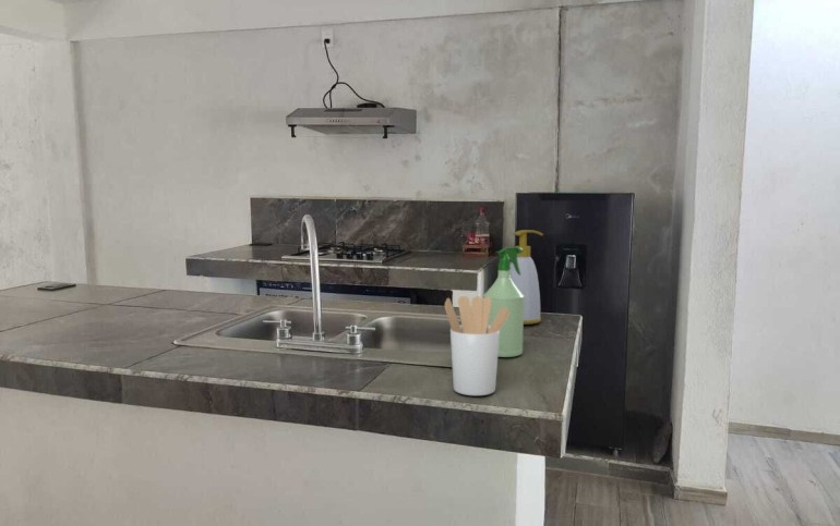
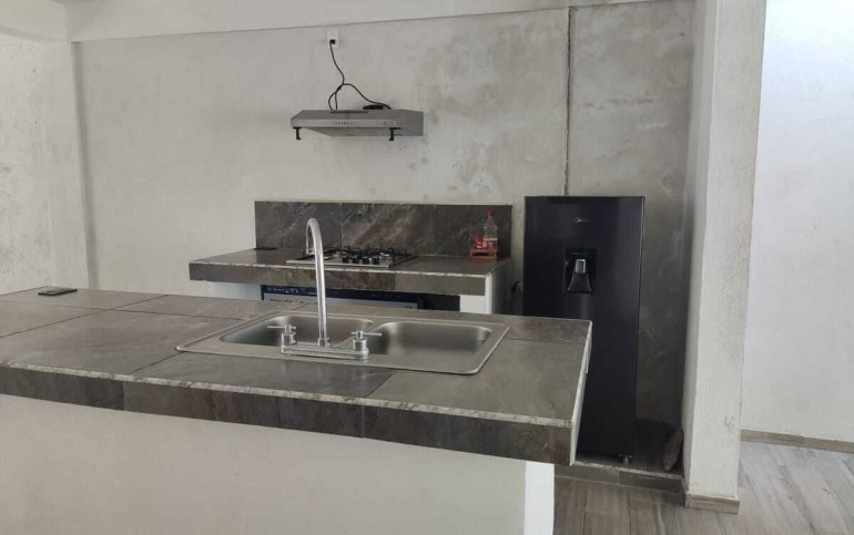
- utensil holder [444,295,509,396]
- soap bottle [509,229,544,326]
- spray bottle [482,246,525,358]
